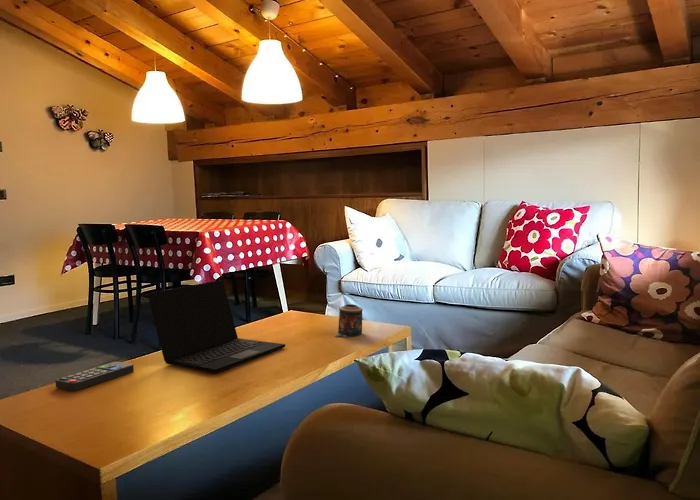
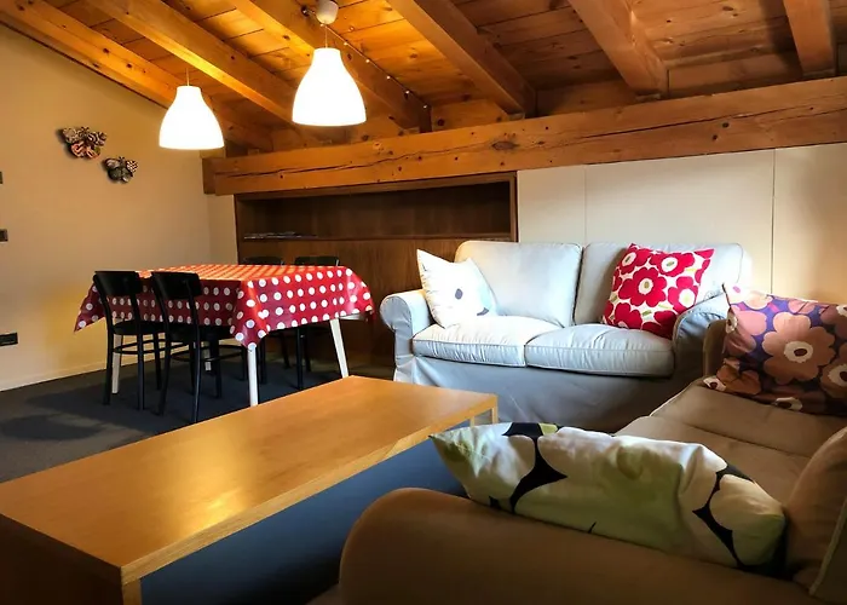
- remote control [54,361,135,392]
- laptop [146,279,286,373]
- candle [334,303,363,338]
